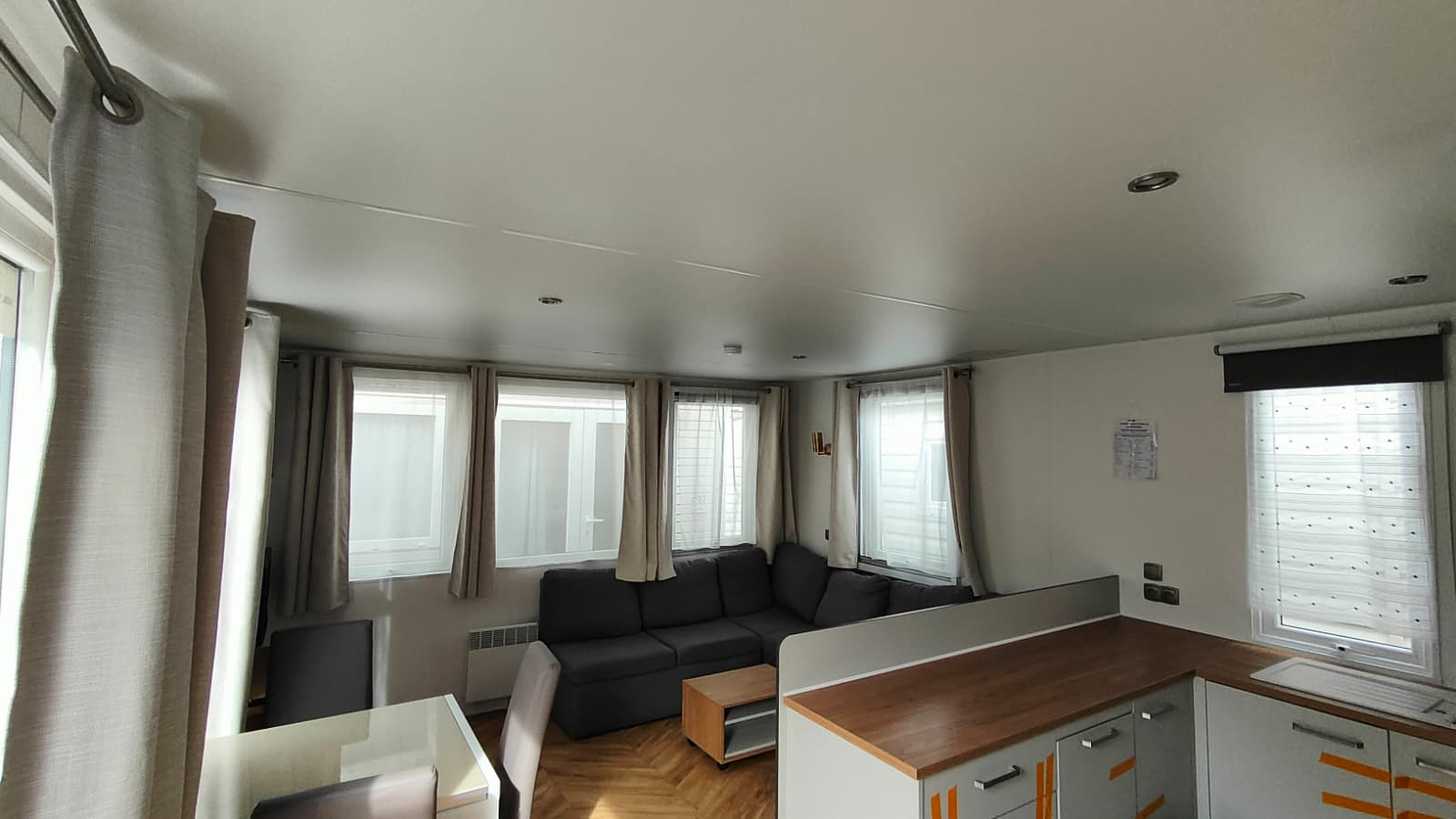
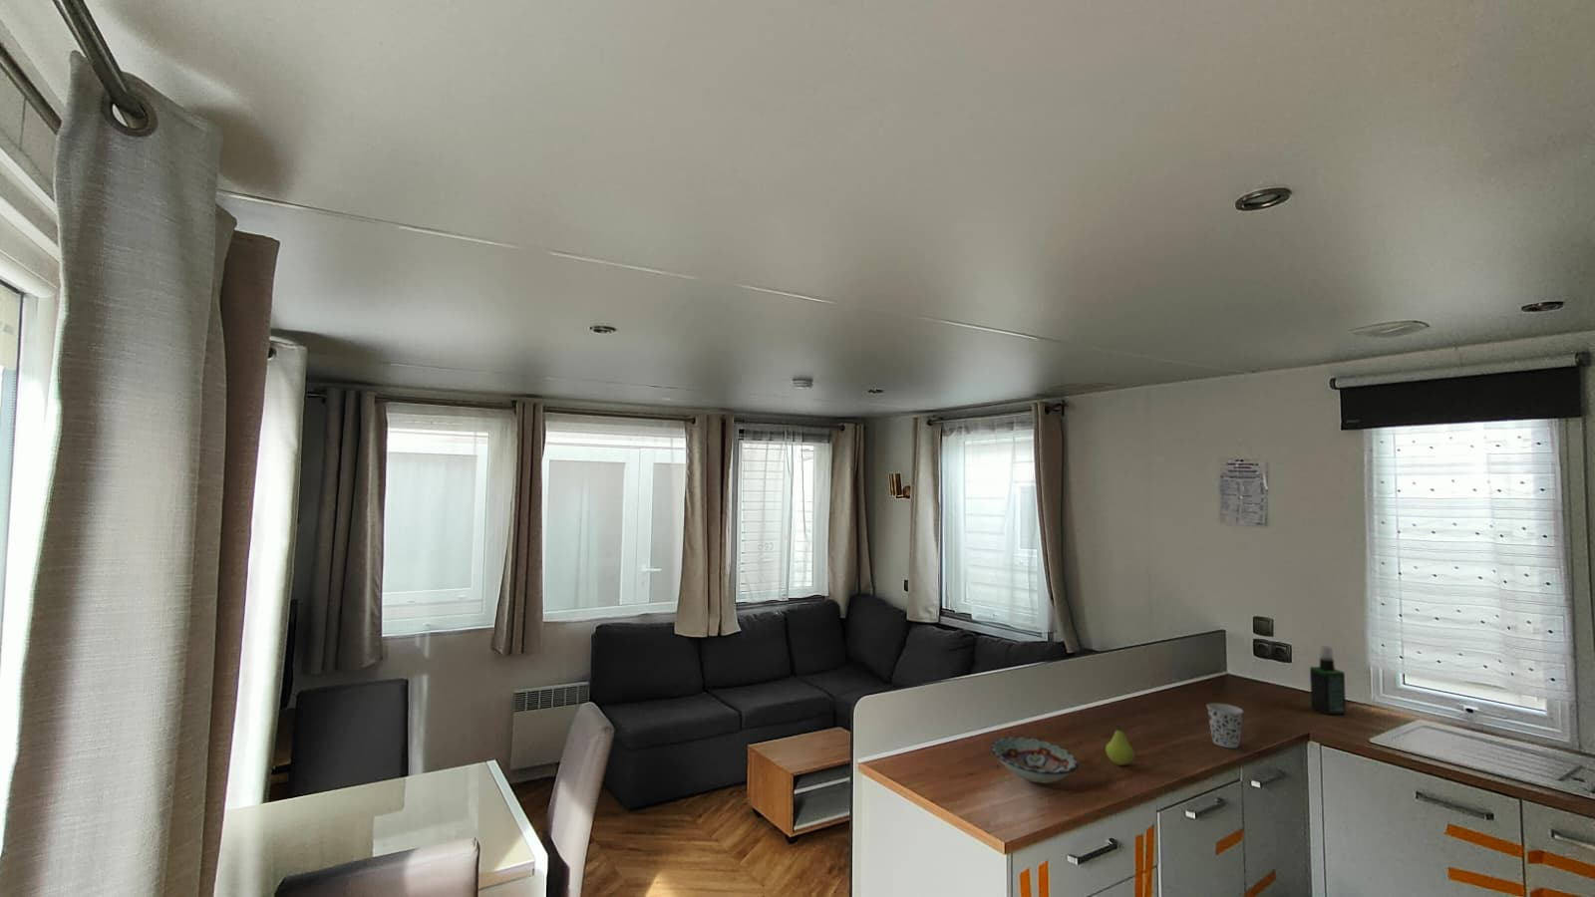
+ bowl [990,736,1079,783]
+ spray bottle [1309,645,1346,715]
+ fruit [1104,725,1135,767]
+ cup [1206,703,1244,748]
